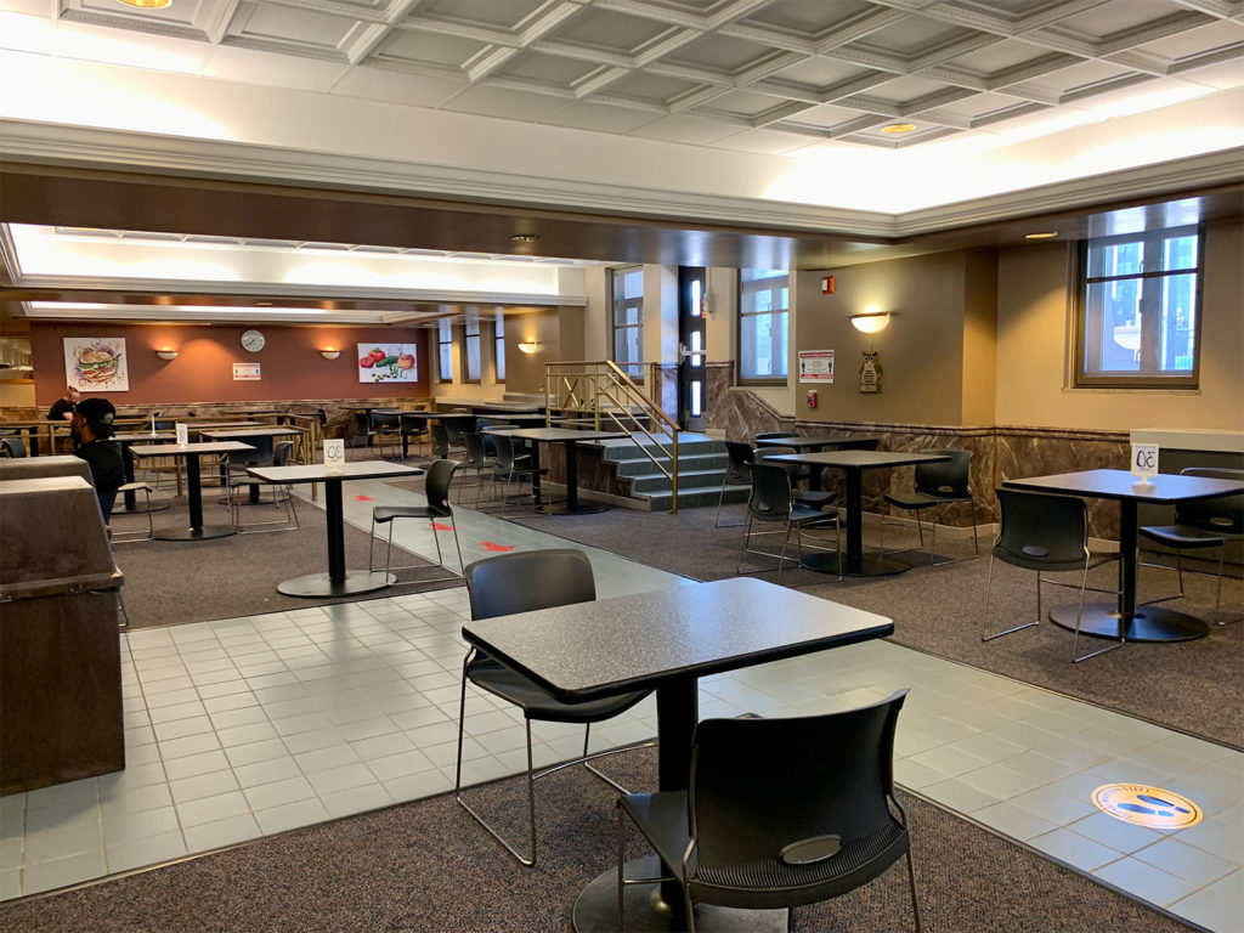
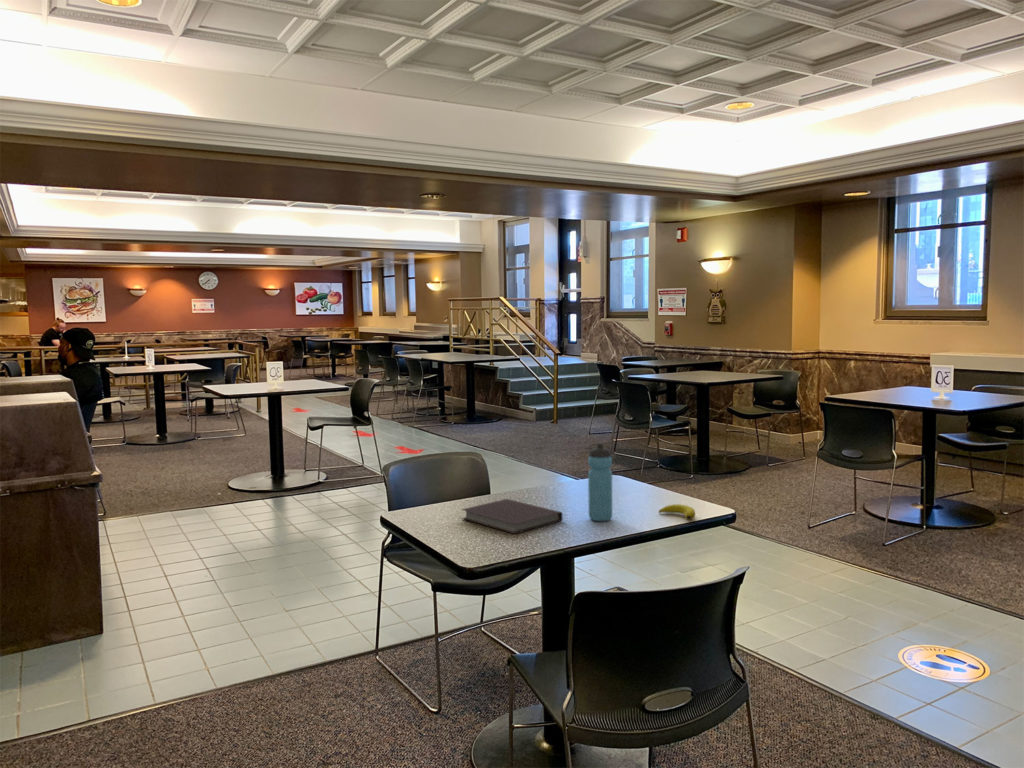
+ banana [658,503,696,521]
+ notebook [460,498,563,535]
+ water bottle [587,442,613,522]
